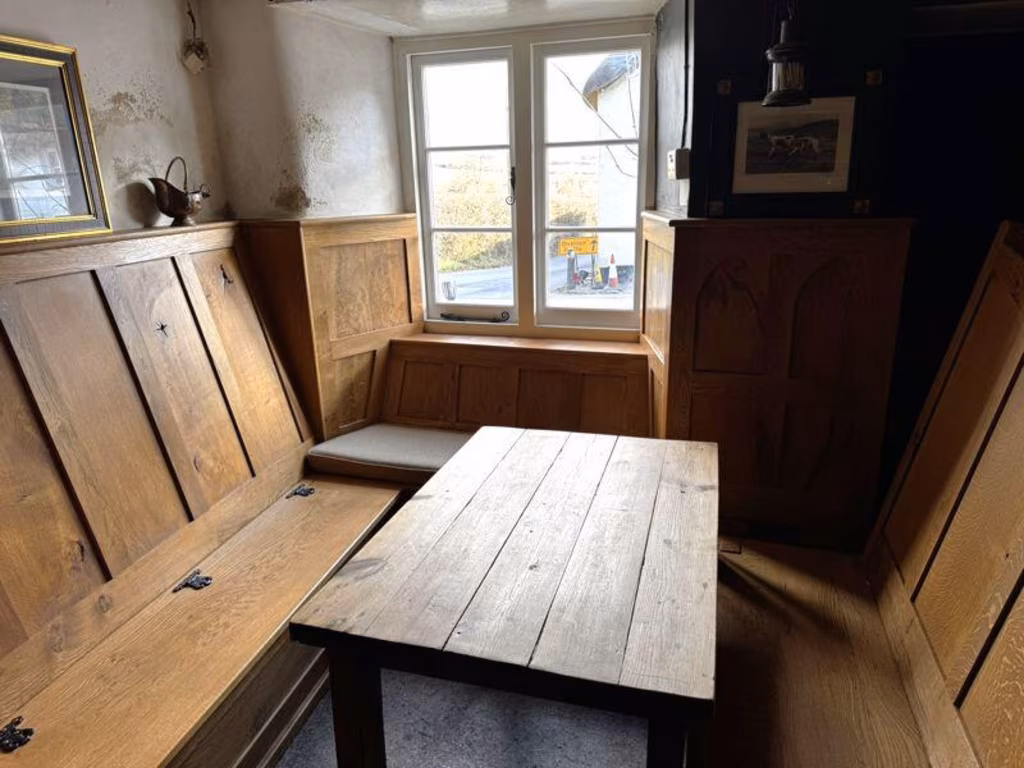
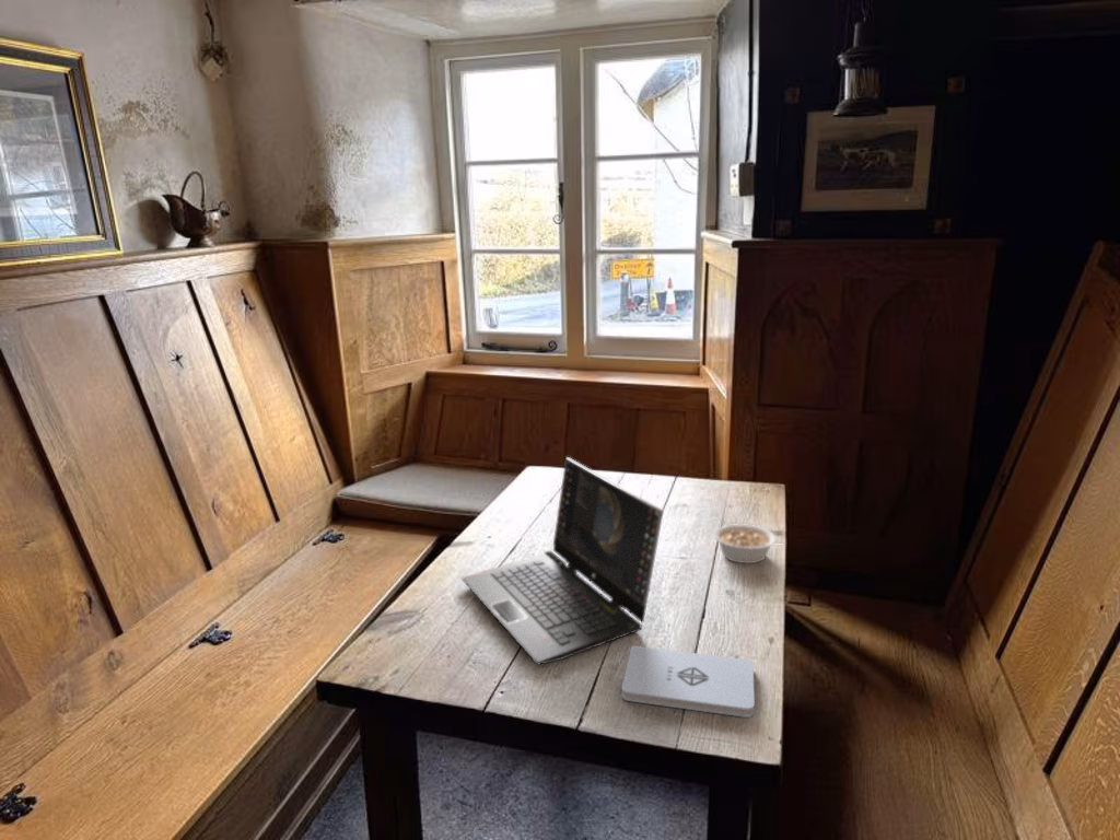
+ legume [713,523,786,564]
+ laptop computer [462,456,664,665]
+ notepad [620,644,756,719]
